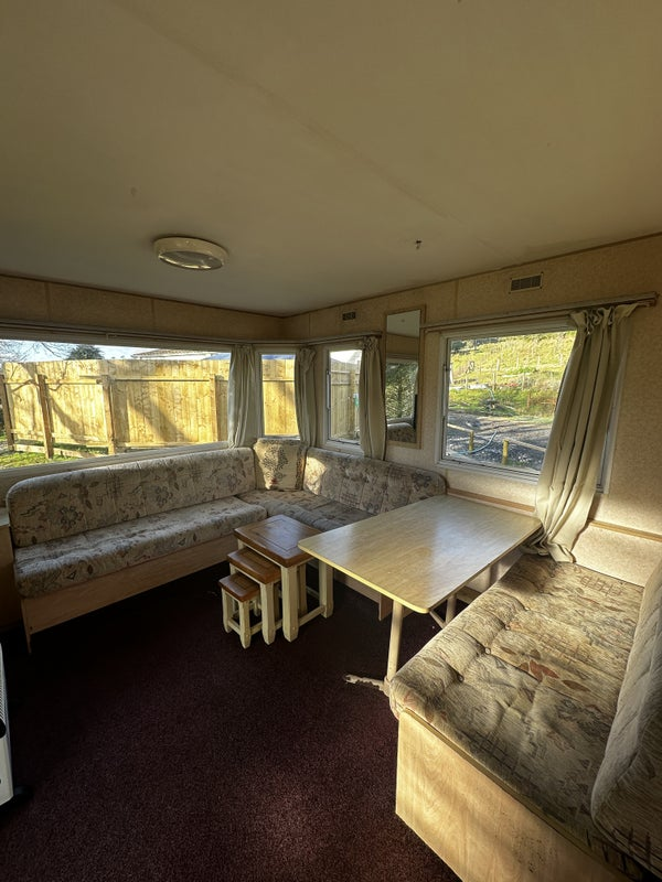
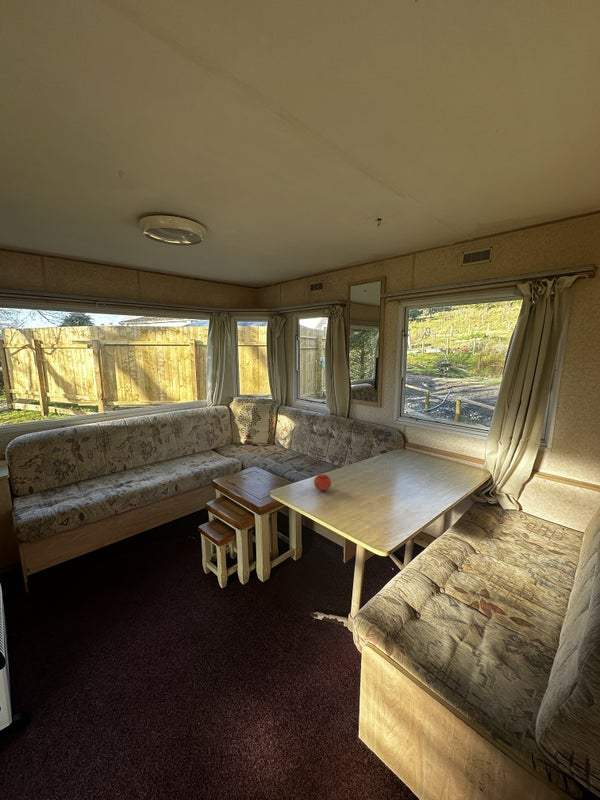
+ fruit [313,473,332,491]
